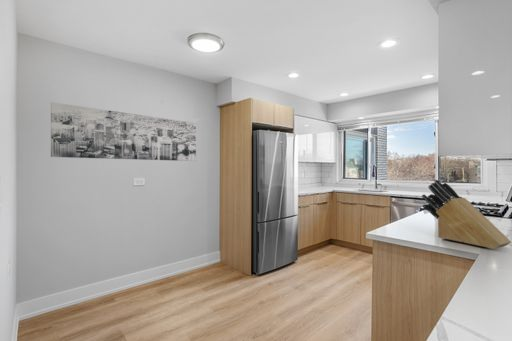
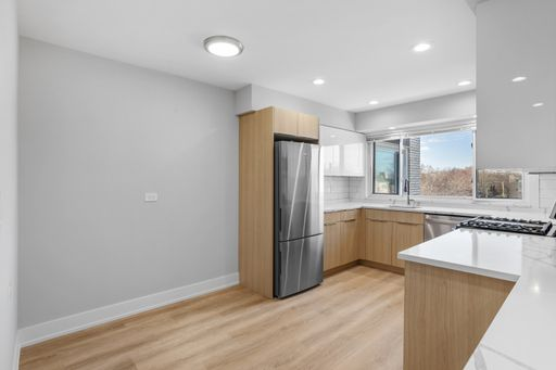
- knife block [421,179,512,250]
- wall art [50,101,197,162]
